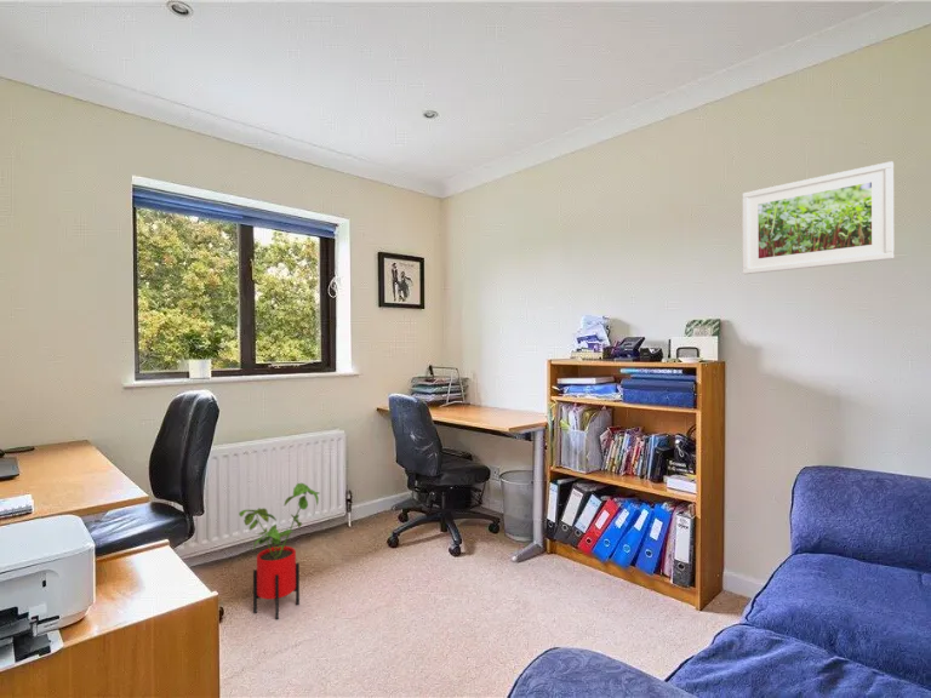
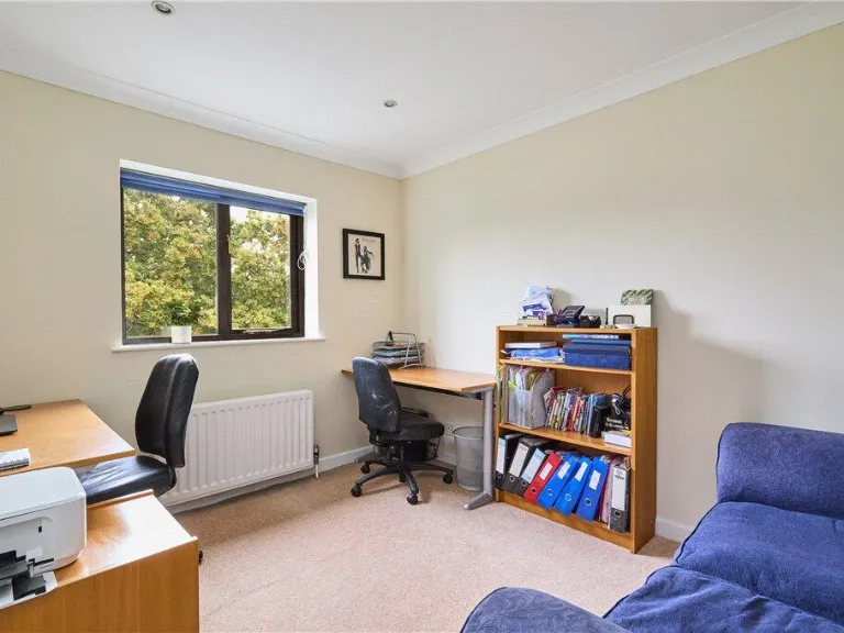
- house plant [238,482,321,620]
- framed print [741,160,895,275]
